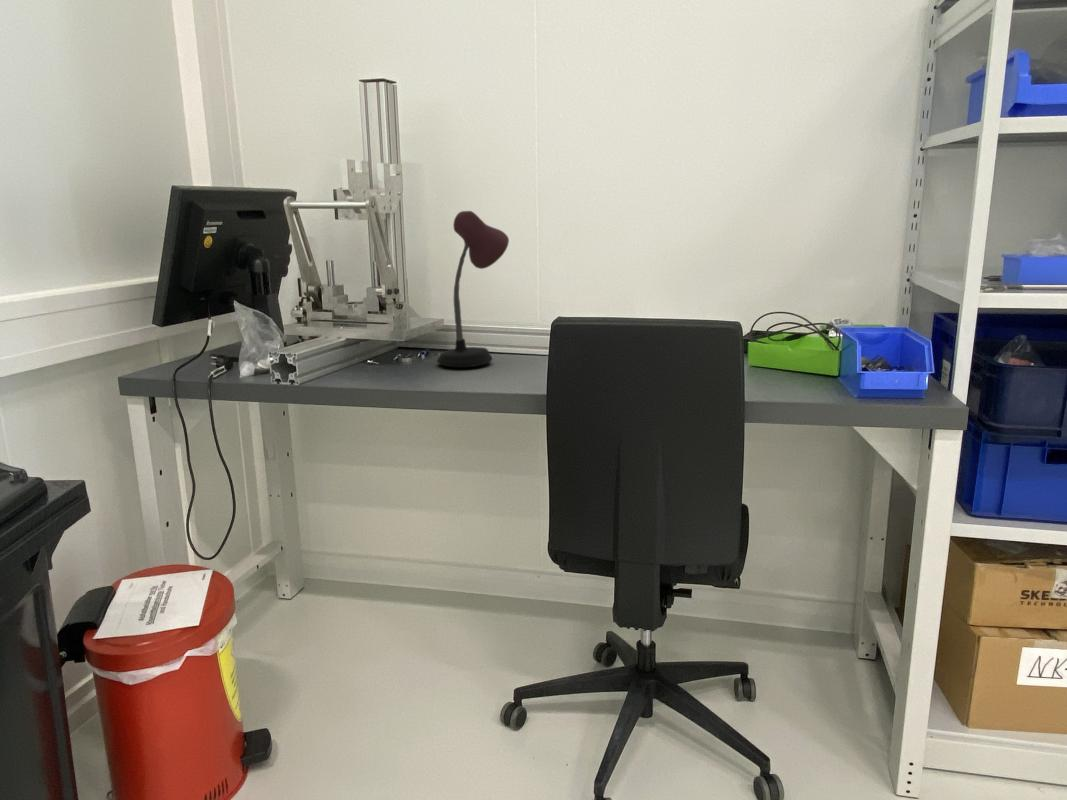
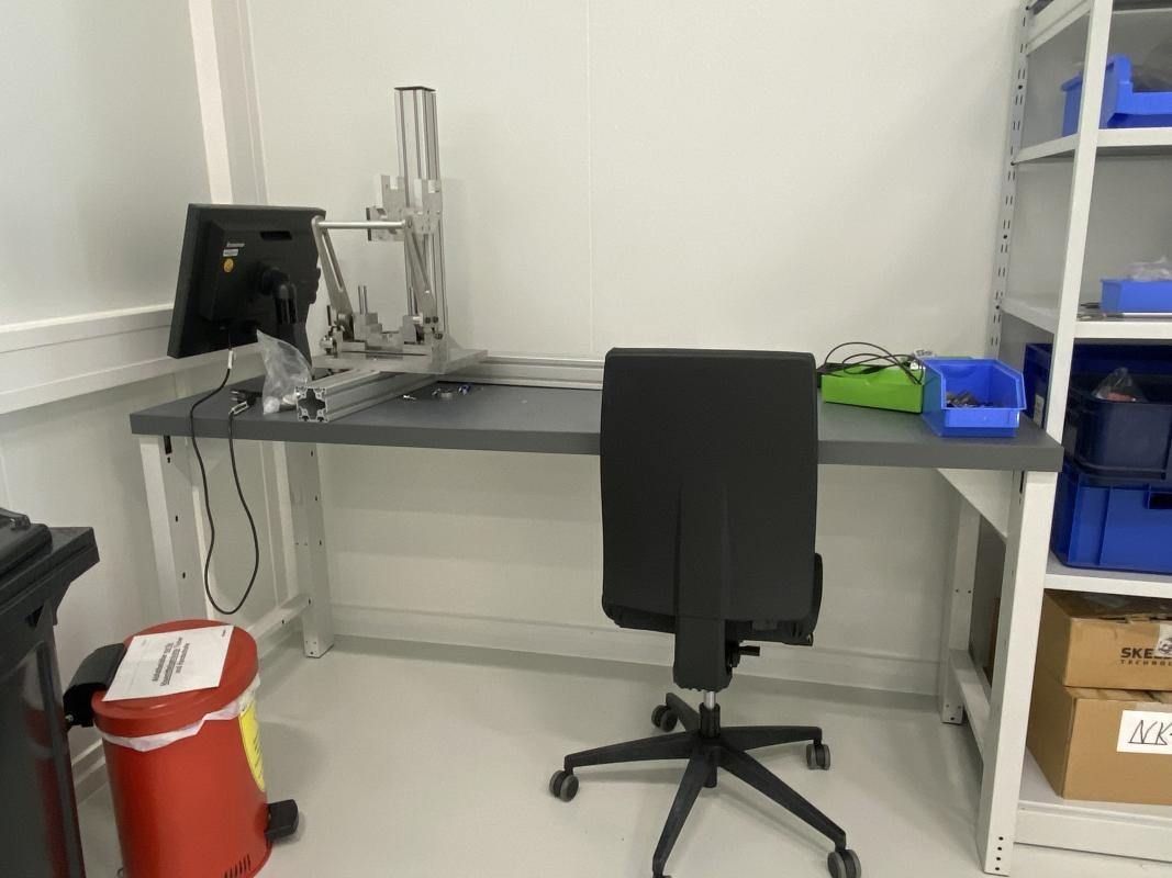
- desk lamp [436,210,510,368]
